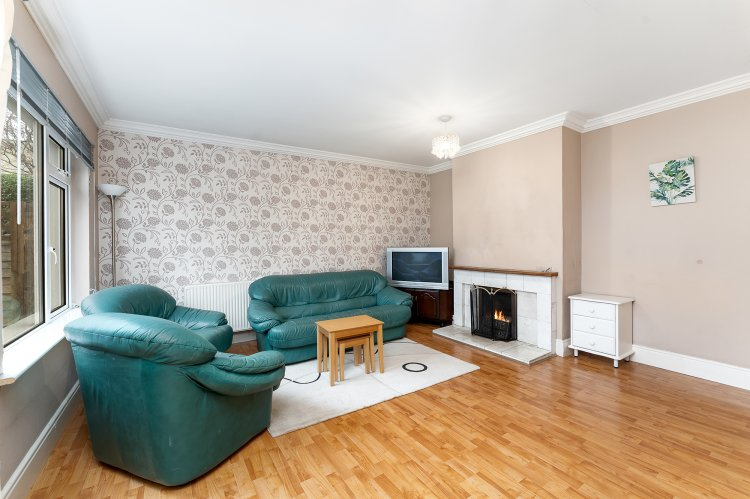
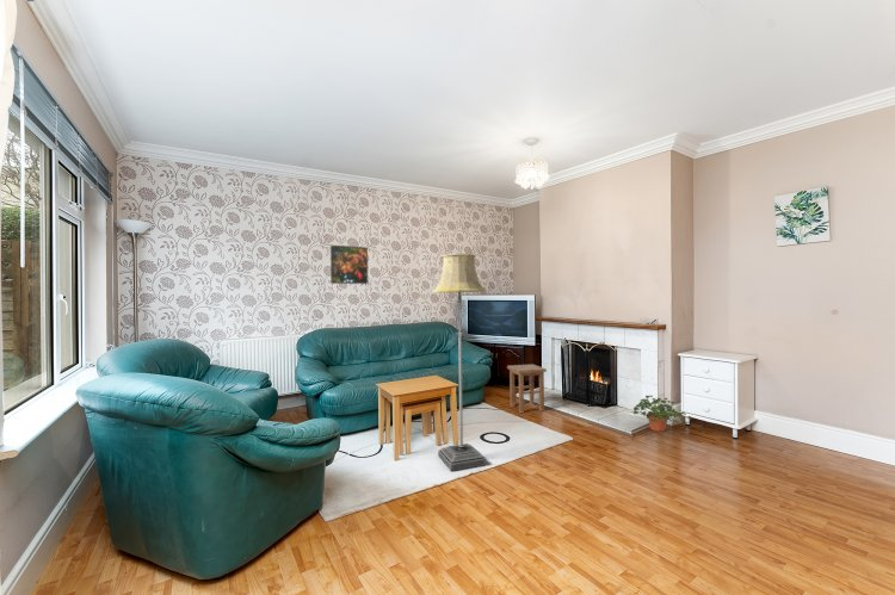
+ potted plant [632,395,693,433]
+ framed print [329,244,369,285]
+ stool [506,364,548,414]
+ floor lamp [432,253,487,472]
